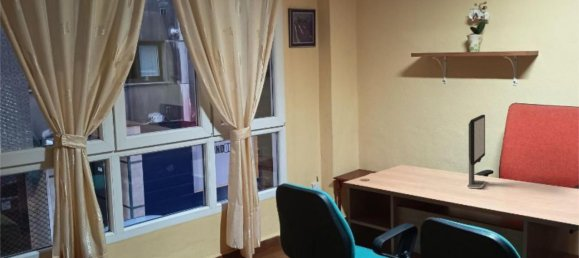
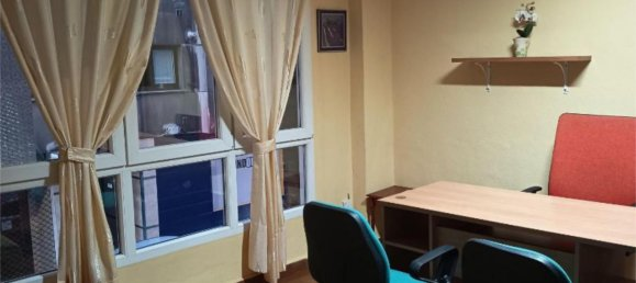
- computer monitor [465,114,487,189]
